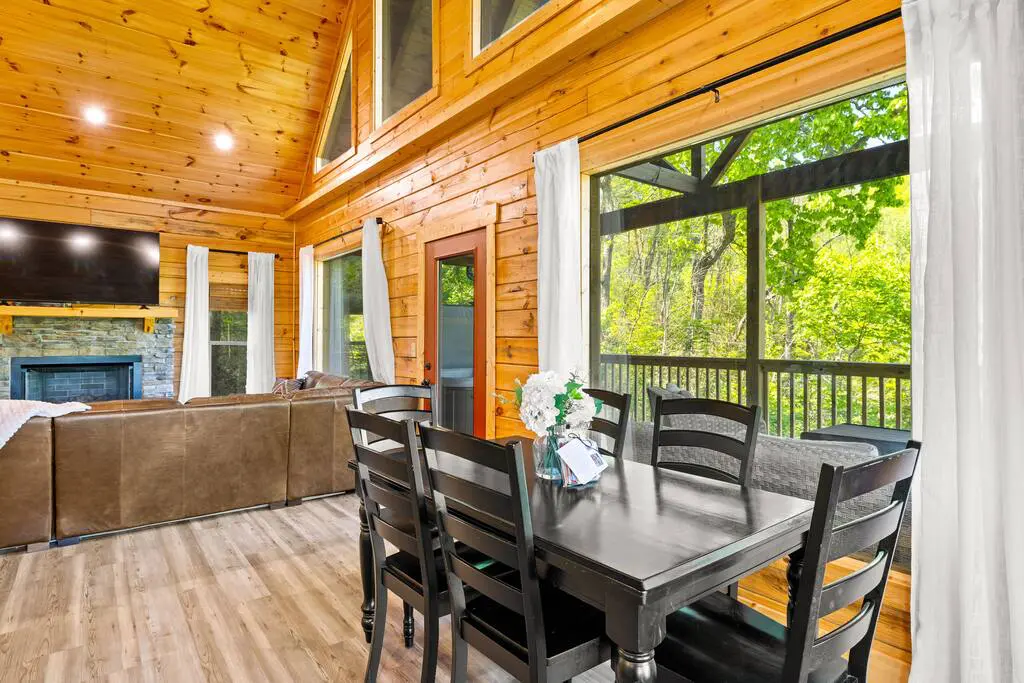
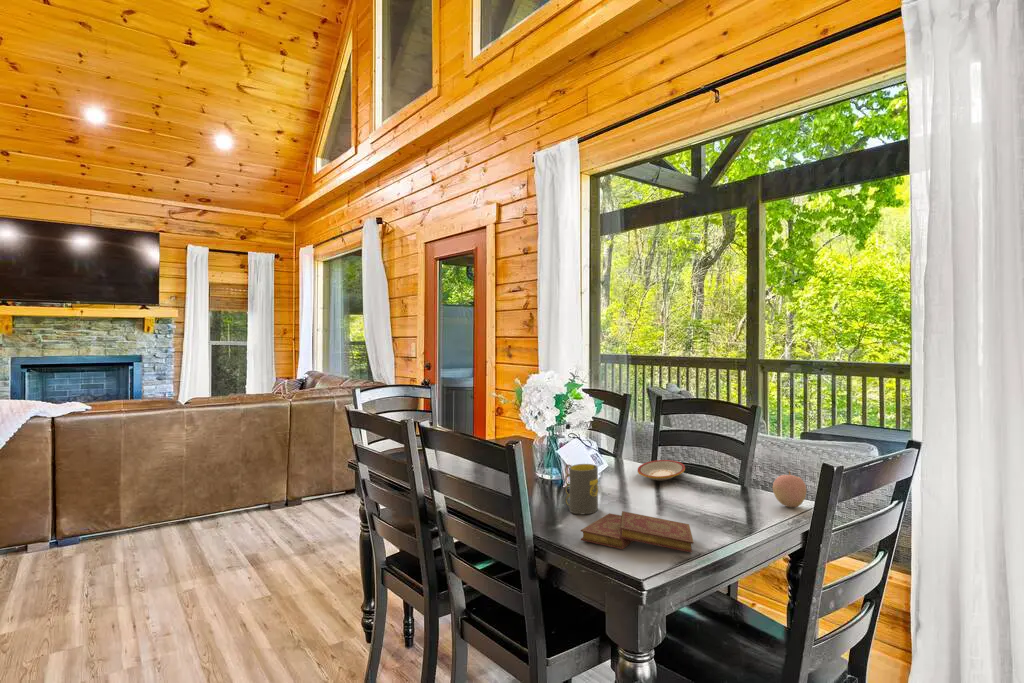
+ apple [772,470,807,508]
+ book [580,510,695,554]
+ plate [637,459,686,481]
+ mug [564,463,599,515]
